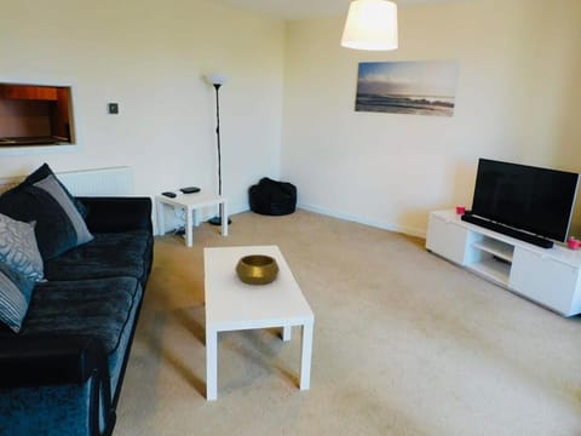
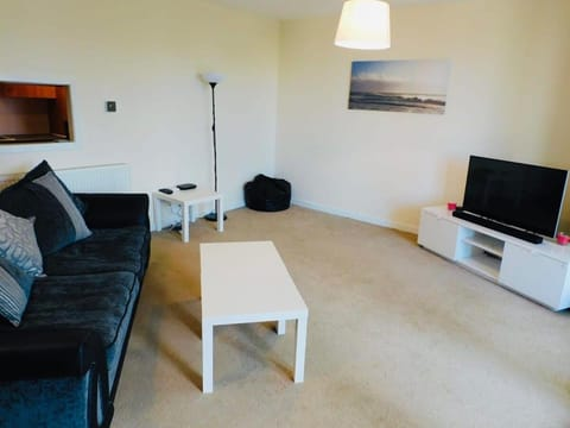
- decorative bowl [235,253,281,286]
